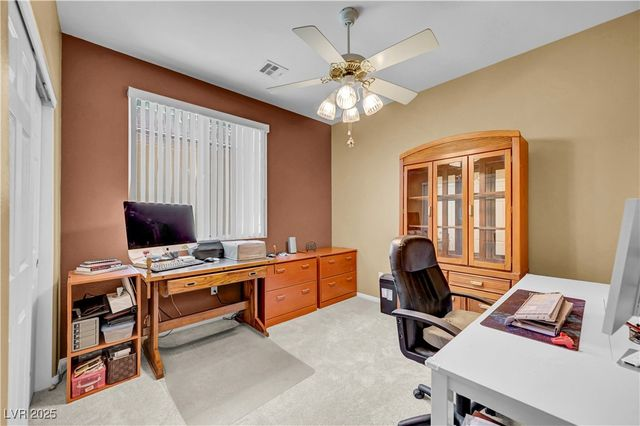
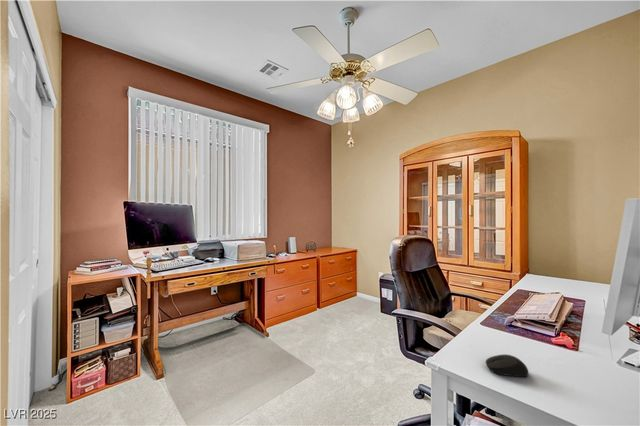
+ computer mouse [485,354,529,378]
